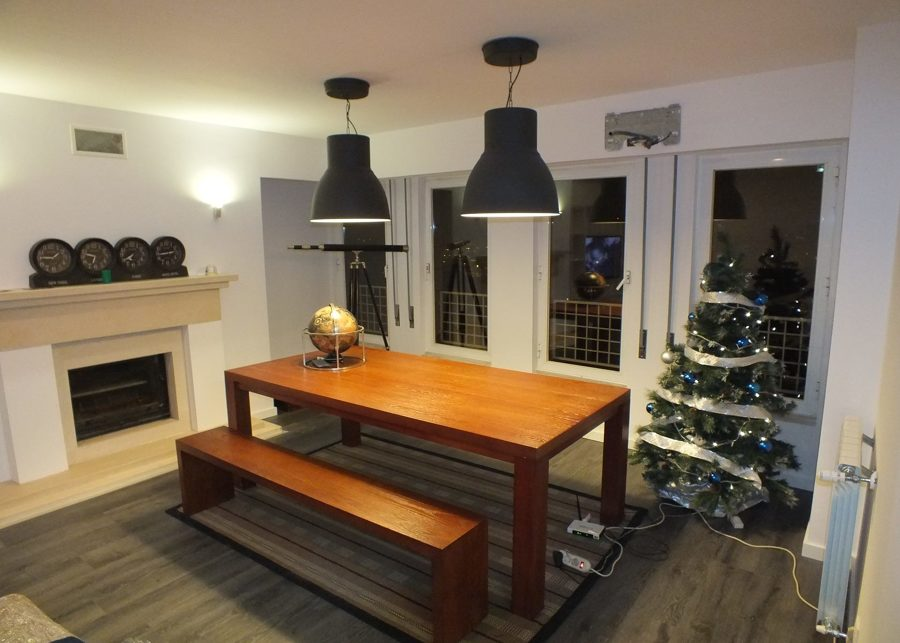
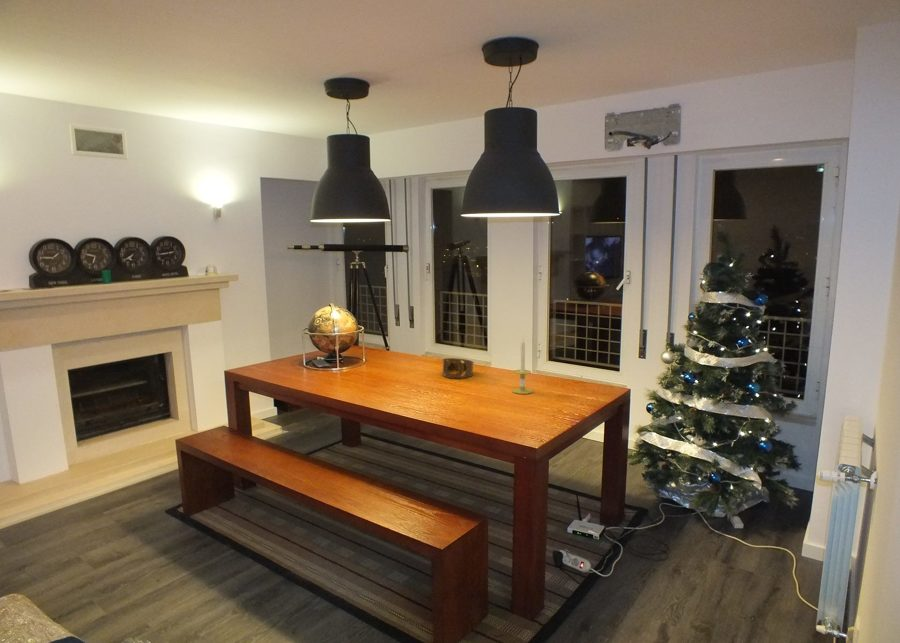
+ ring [441,357,475,379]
+ candle [511,337,534,395]
